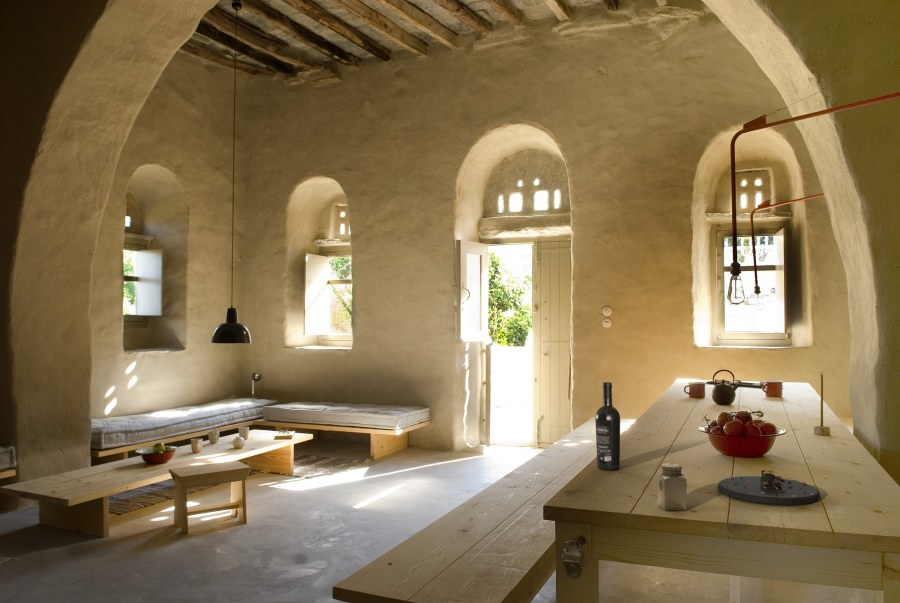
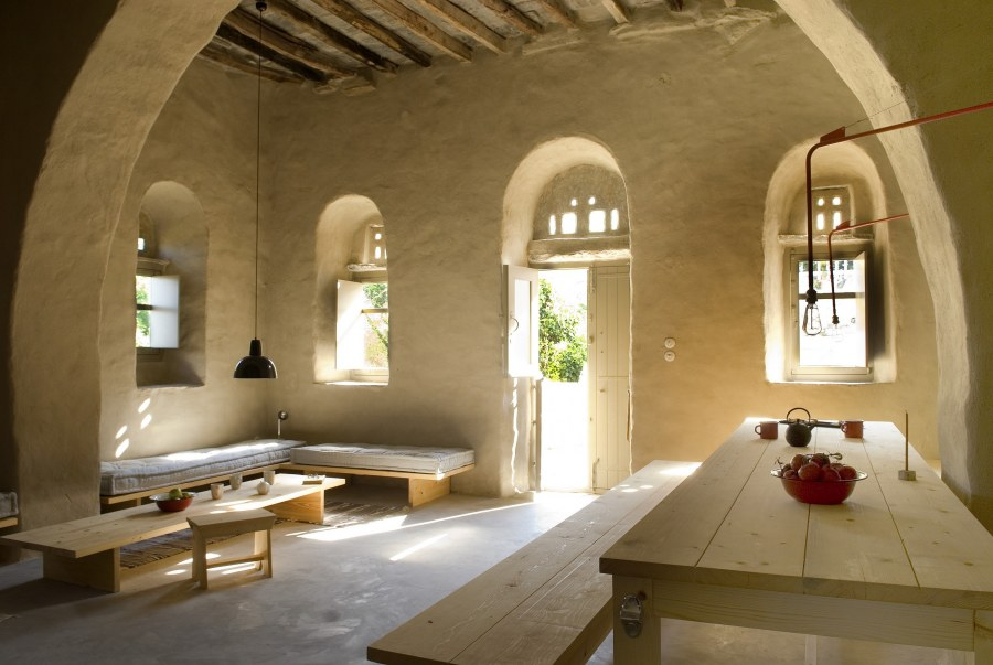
- wine bottle [594,381,621,471]
- plate [717,469,821,506]
- salt shaker [657,462,688,511]
